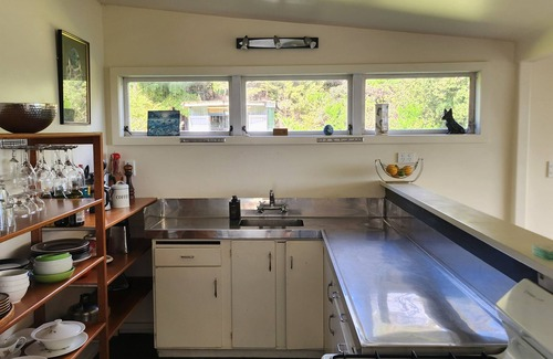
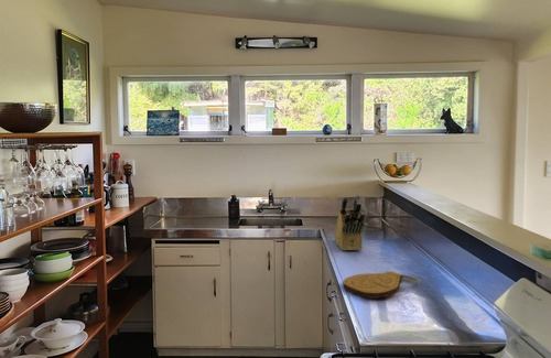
+ knife block [333,194,366,251]
+ key chain [343,271,421,300]
